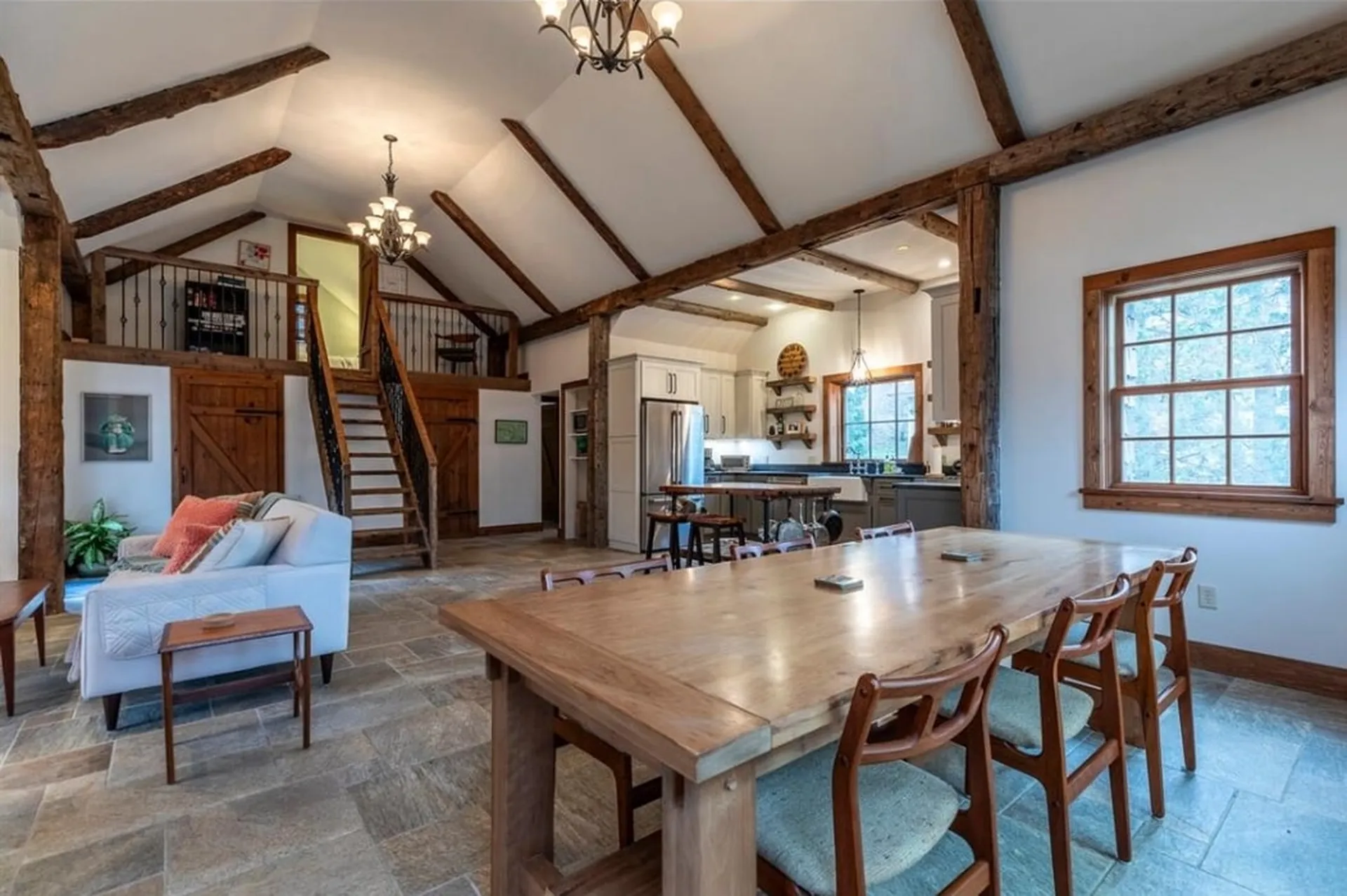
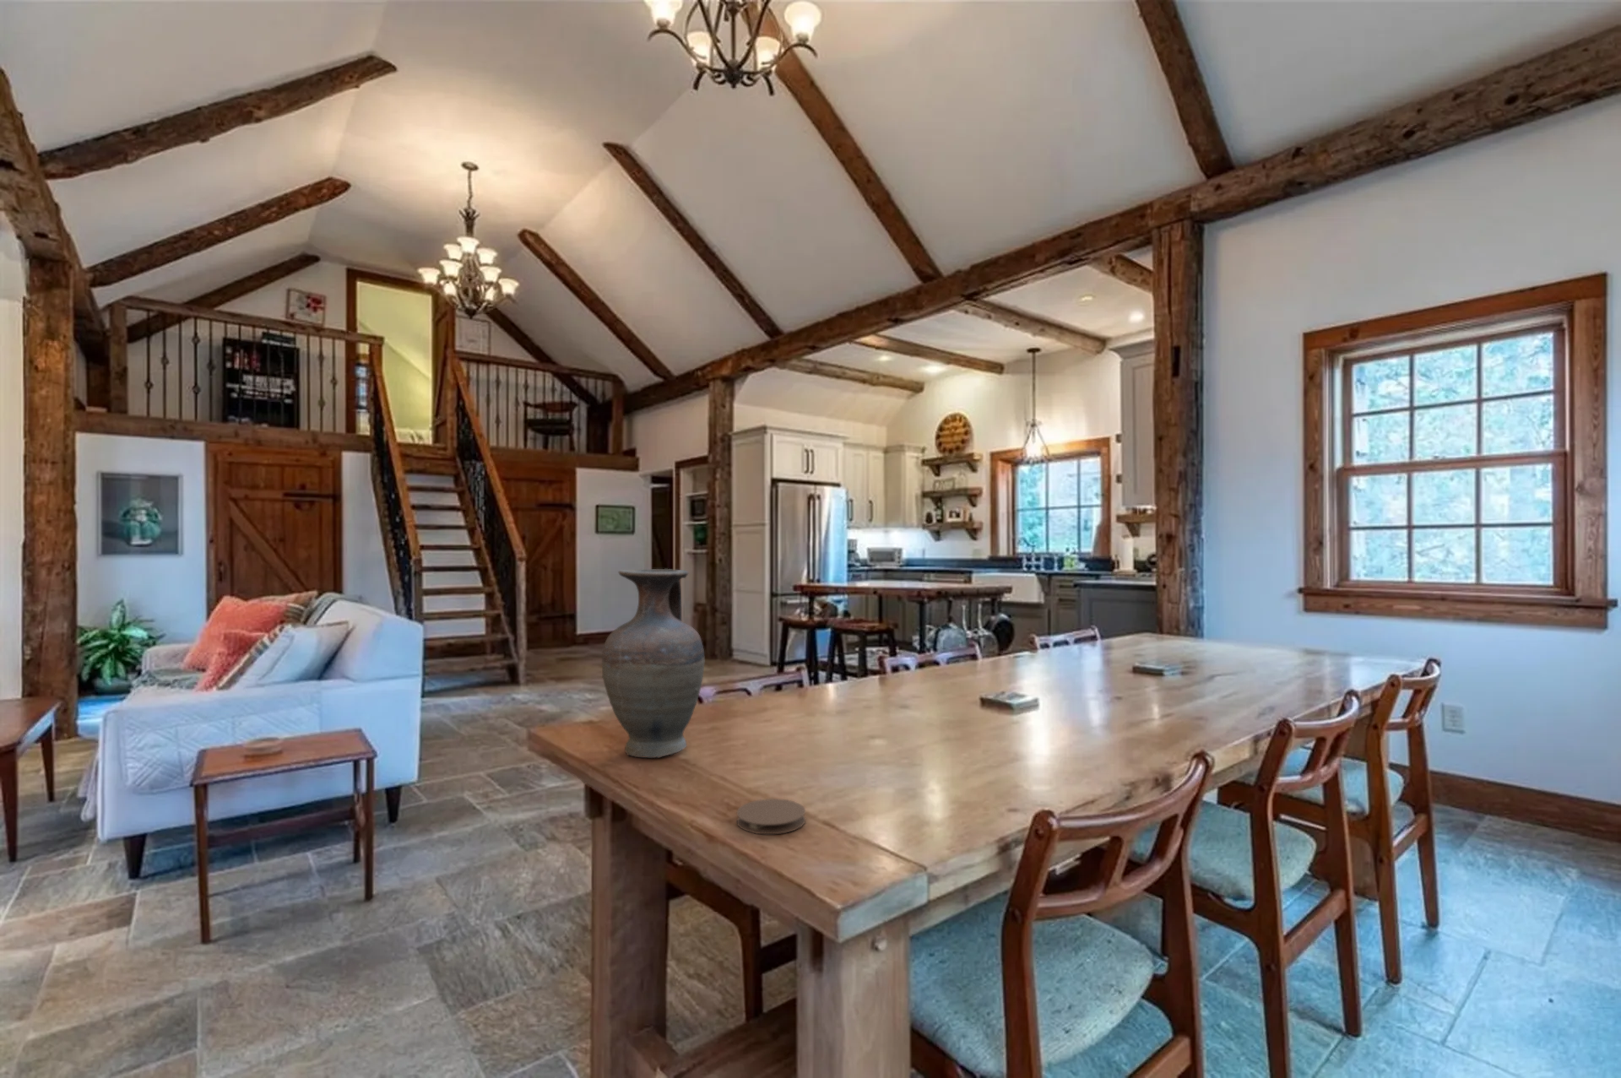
+ coaster [735,798,806,835]
+ vase [602,568,705,759]
